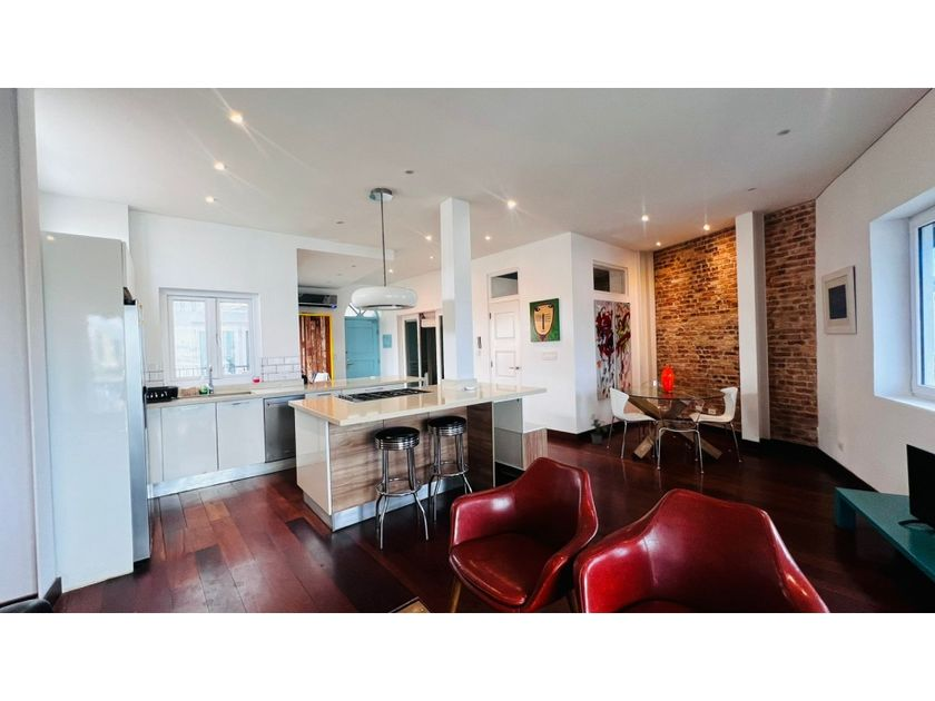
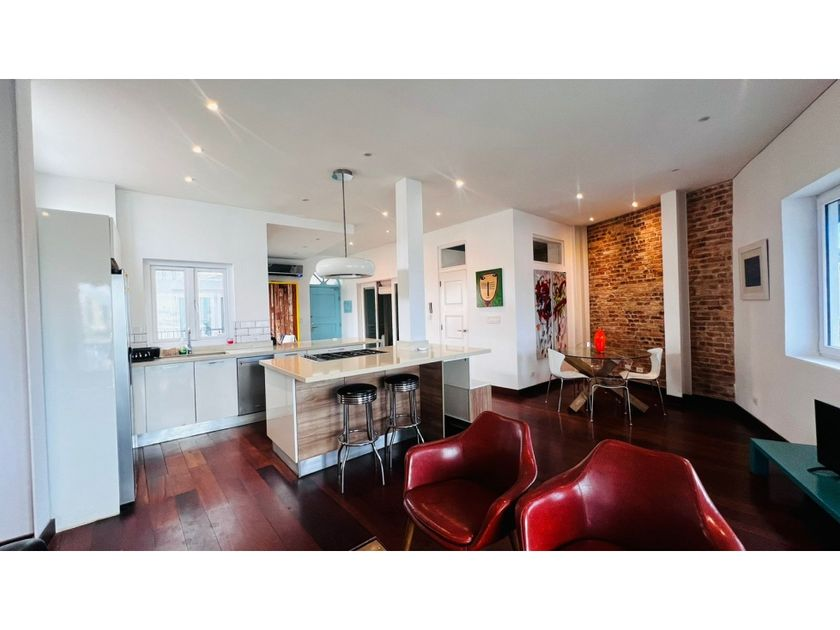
- potted plant [590,418,616,445]
